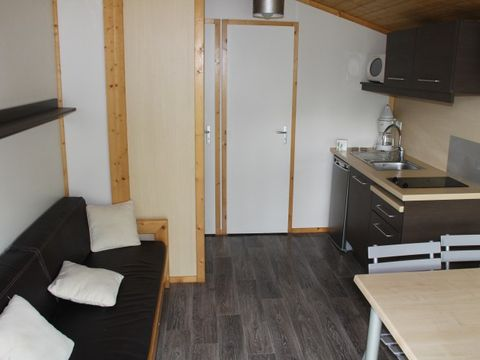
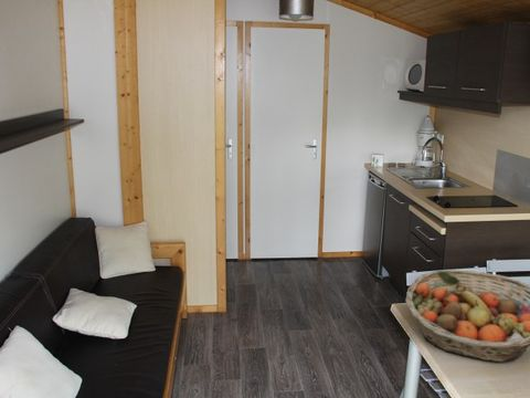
+ fruit basket [404,269,530,363]
